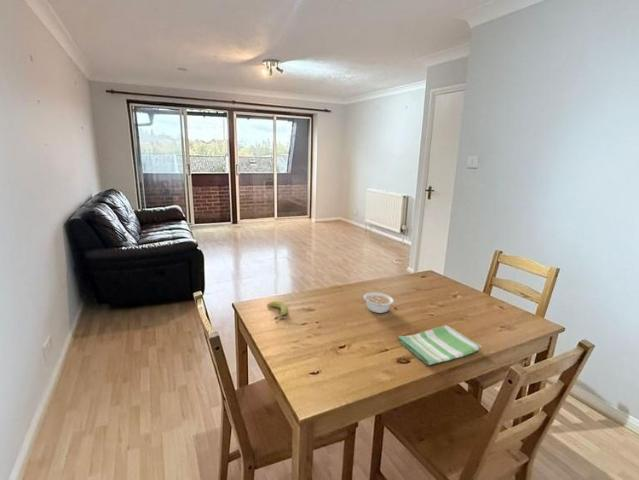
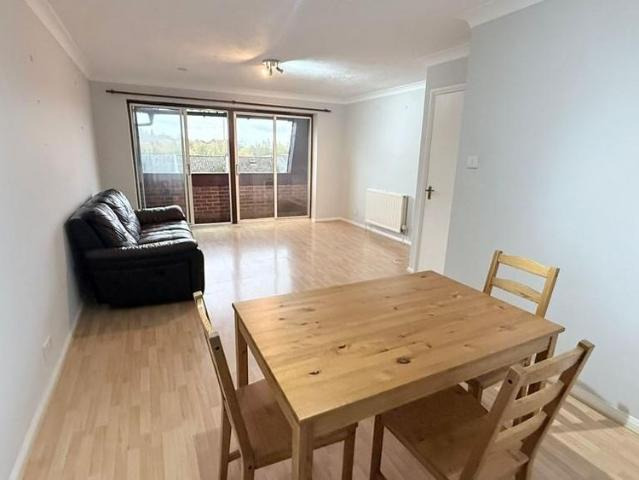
- dish towel [397,325,482,366]
- legume [362,292,395,314]
- fruit [266,300,289,320]
